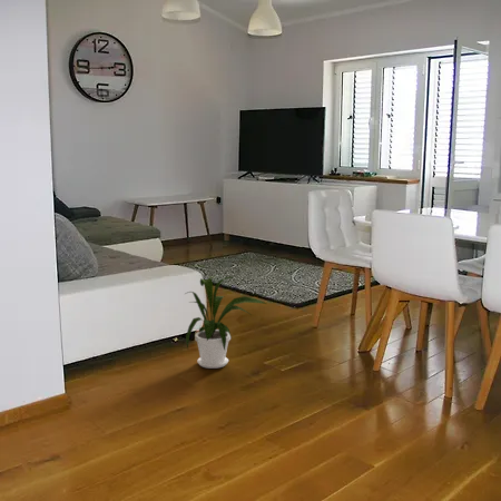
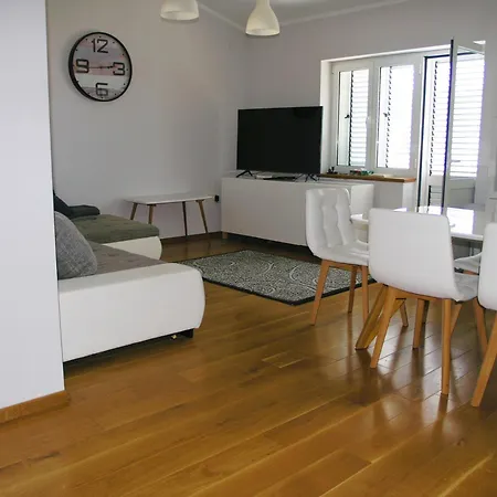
- house plant [185,276,267,370]
